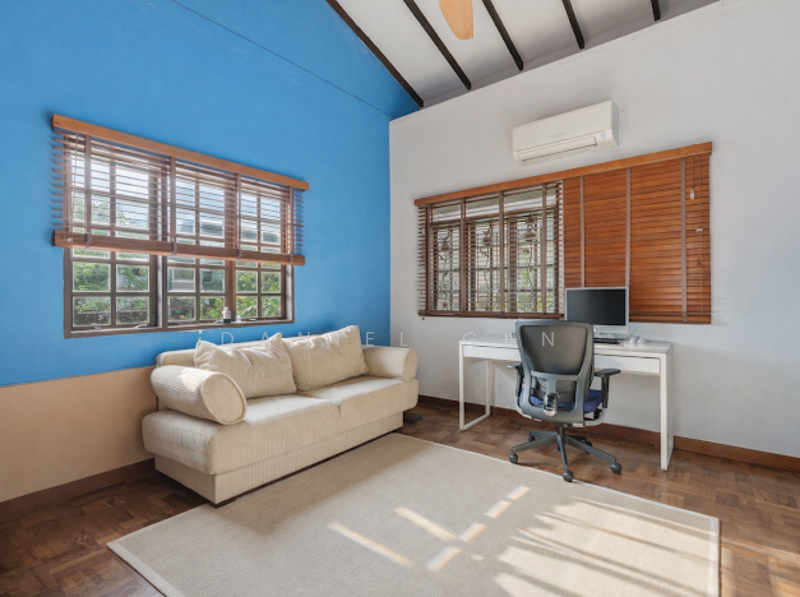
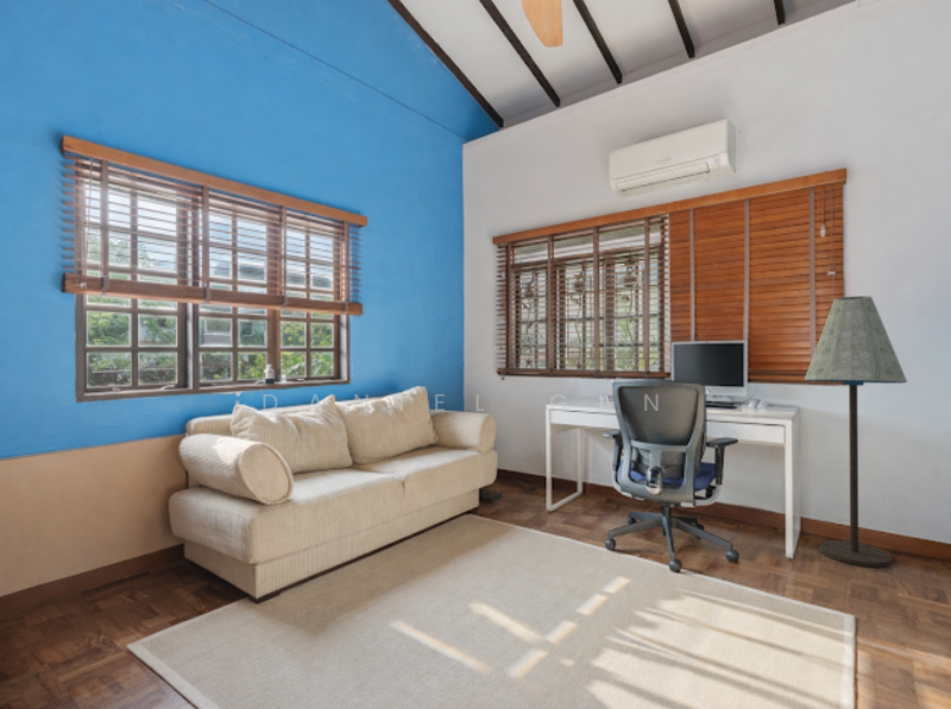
+ floor lamp [804,295,908,569]
